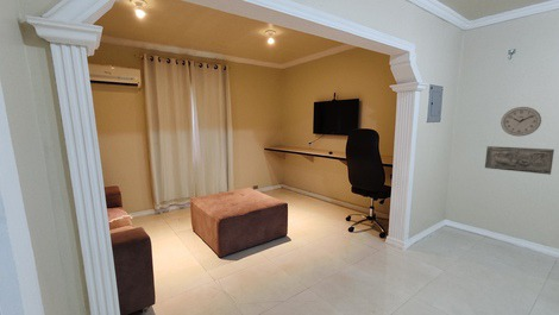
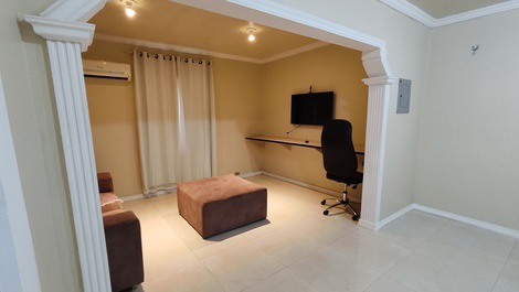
- relief panel [484,145,555,176]
- wall clock [500,106,542,138]
